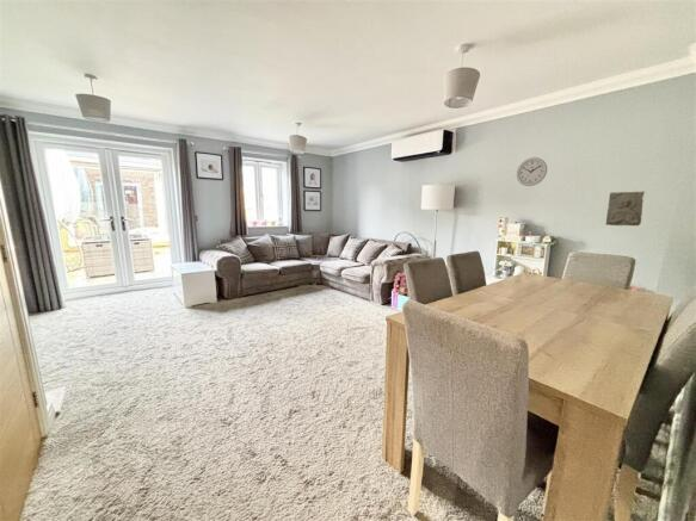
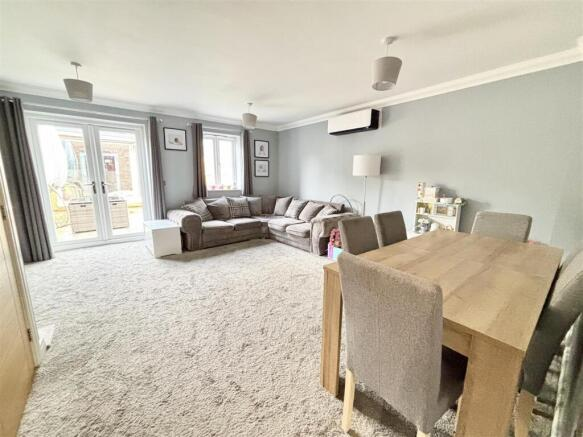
- stone relief [604,190,646,227]
- wall clock [516,156,548,187]
